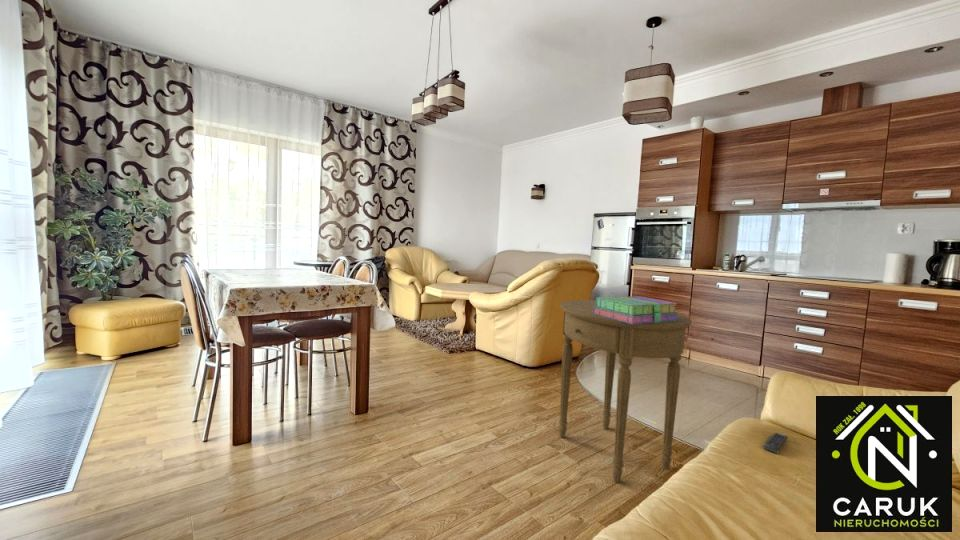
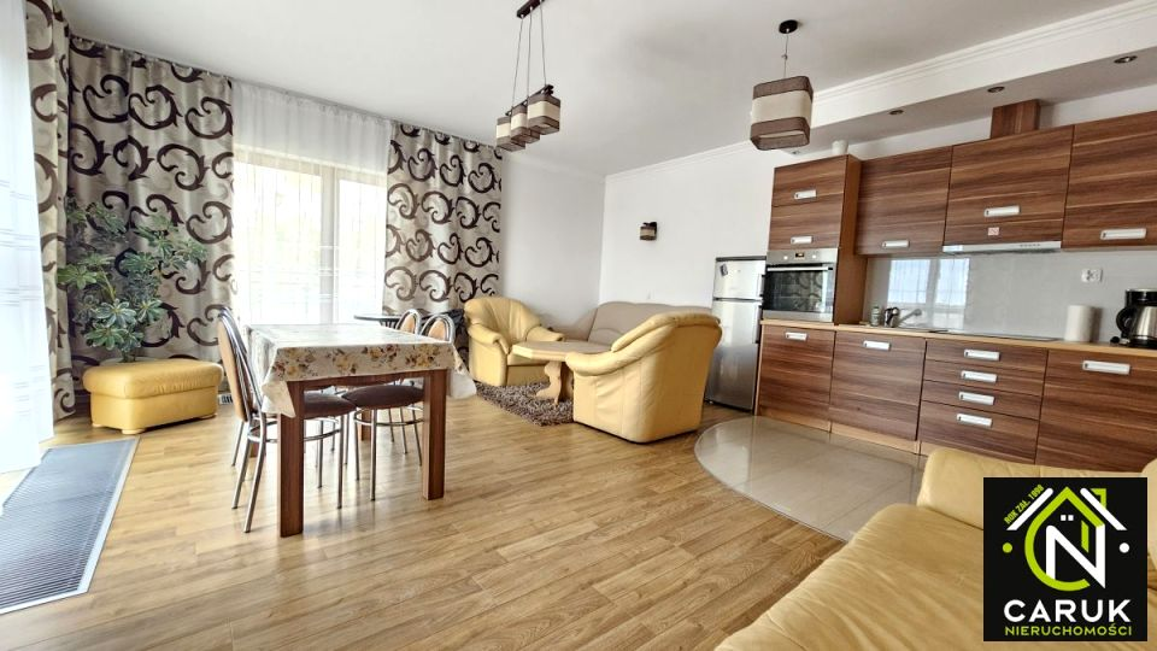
- side table [558,299,693,484]
- remote control [762,432,789,454]
- books [593,295,680,324]
